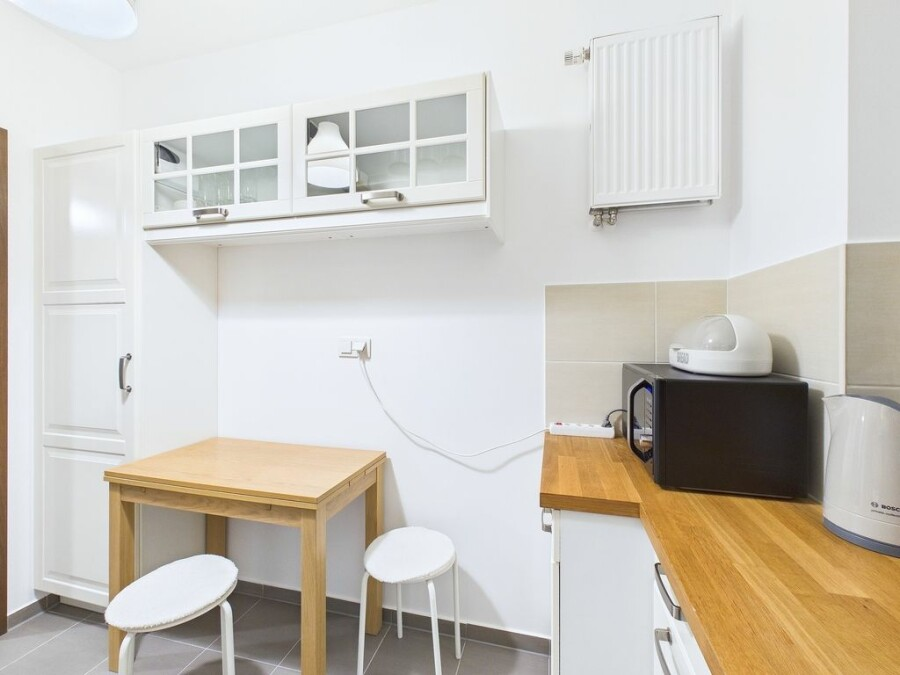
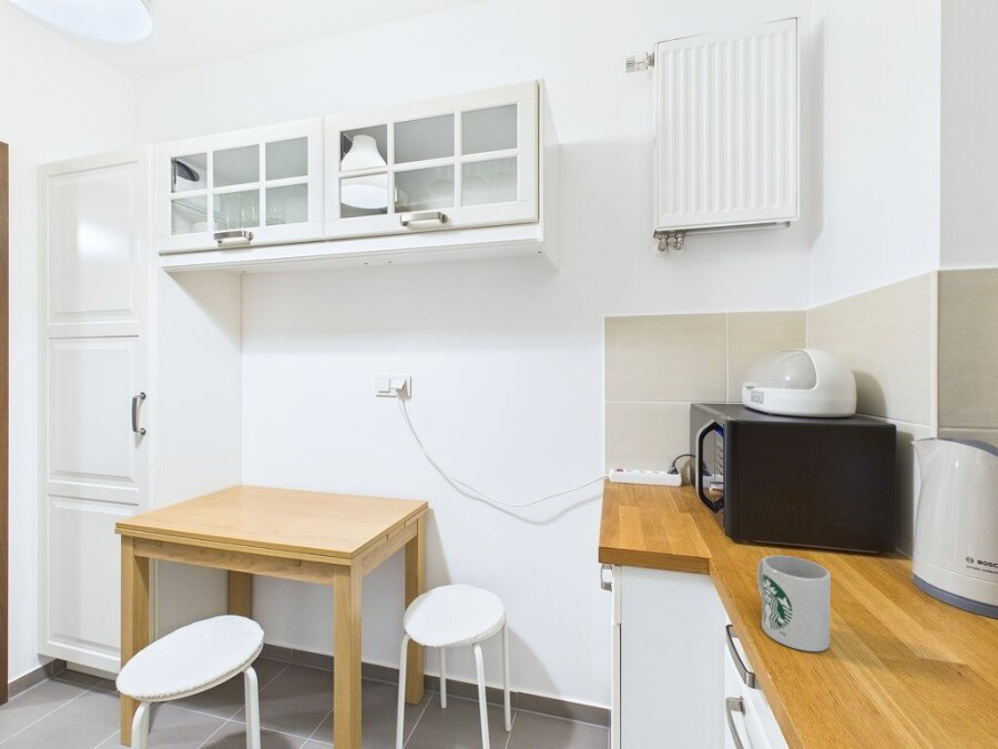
+ mug [756,555,832,652]
